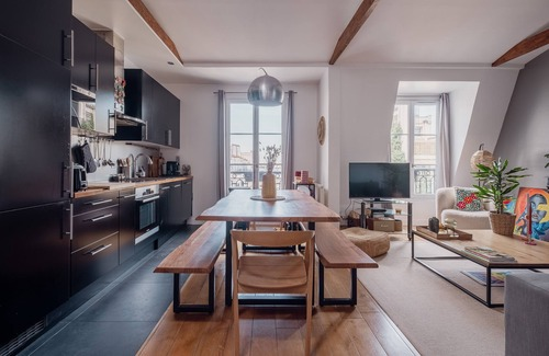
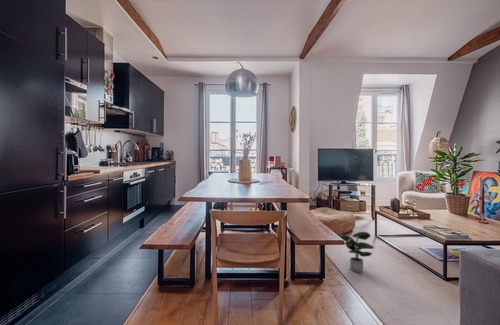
+ potted plant [338,231,376,273]
